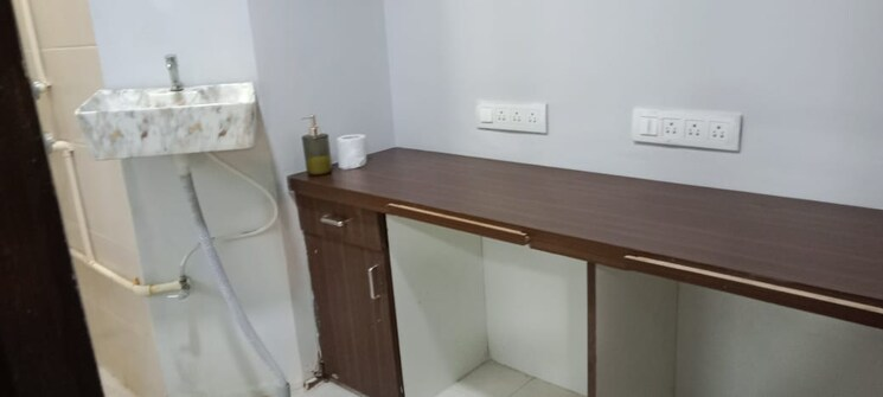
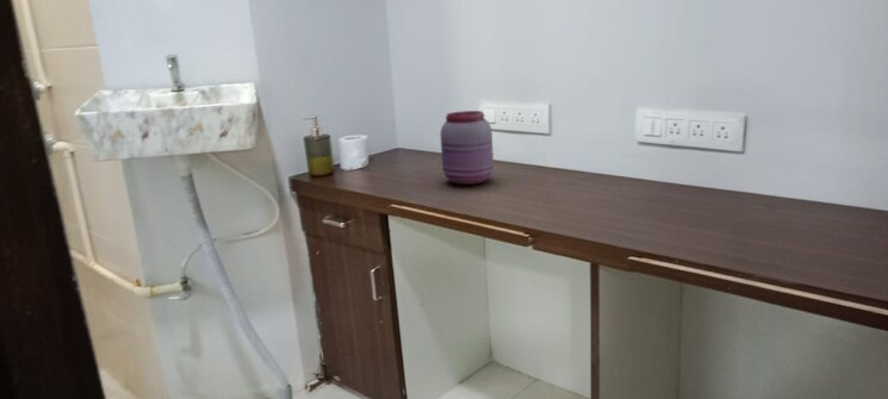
+ jar [439,110,495,186]
